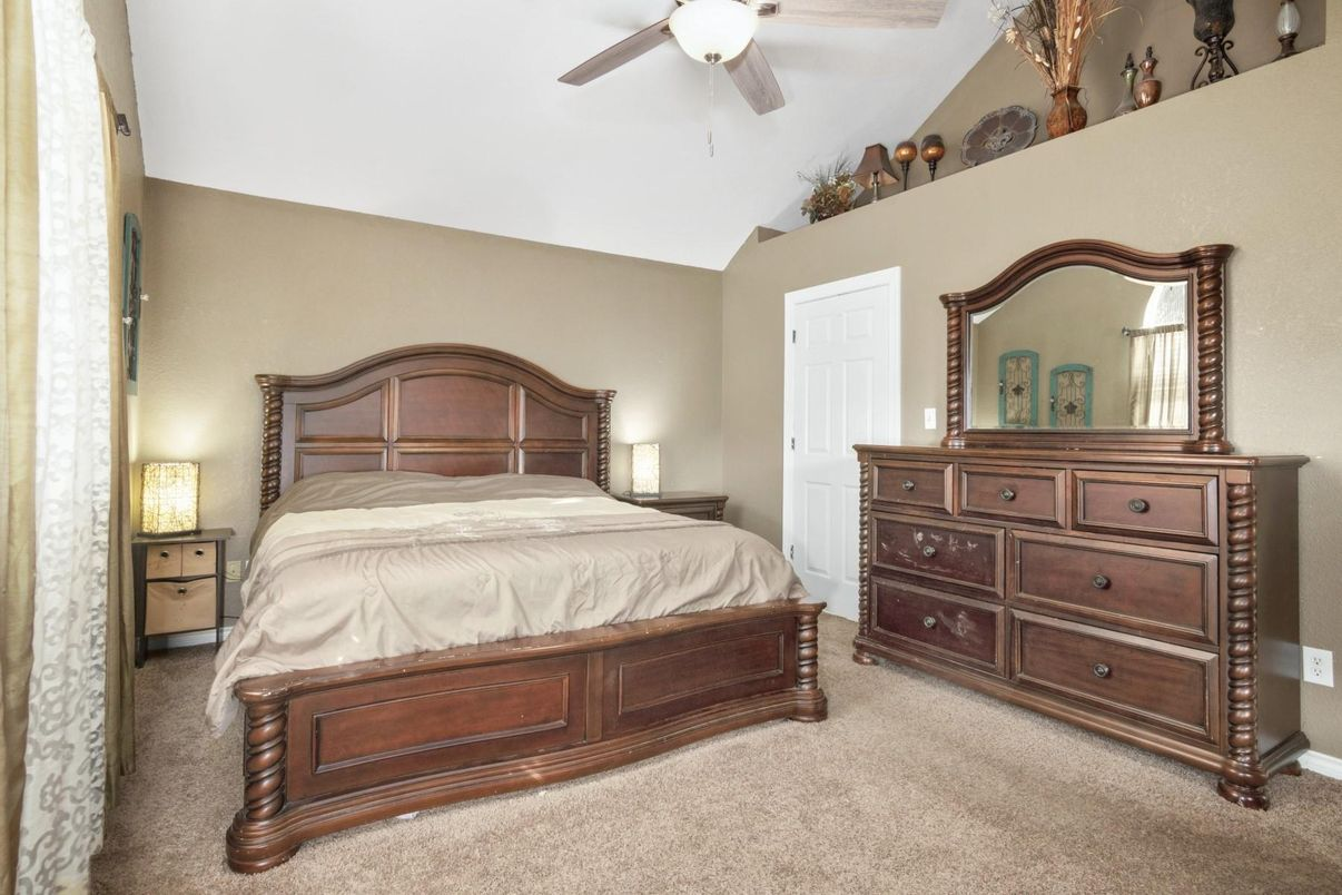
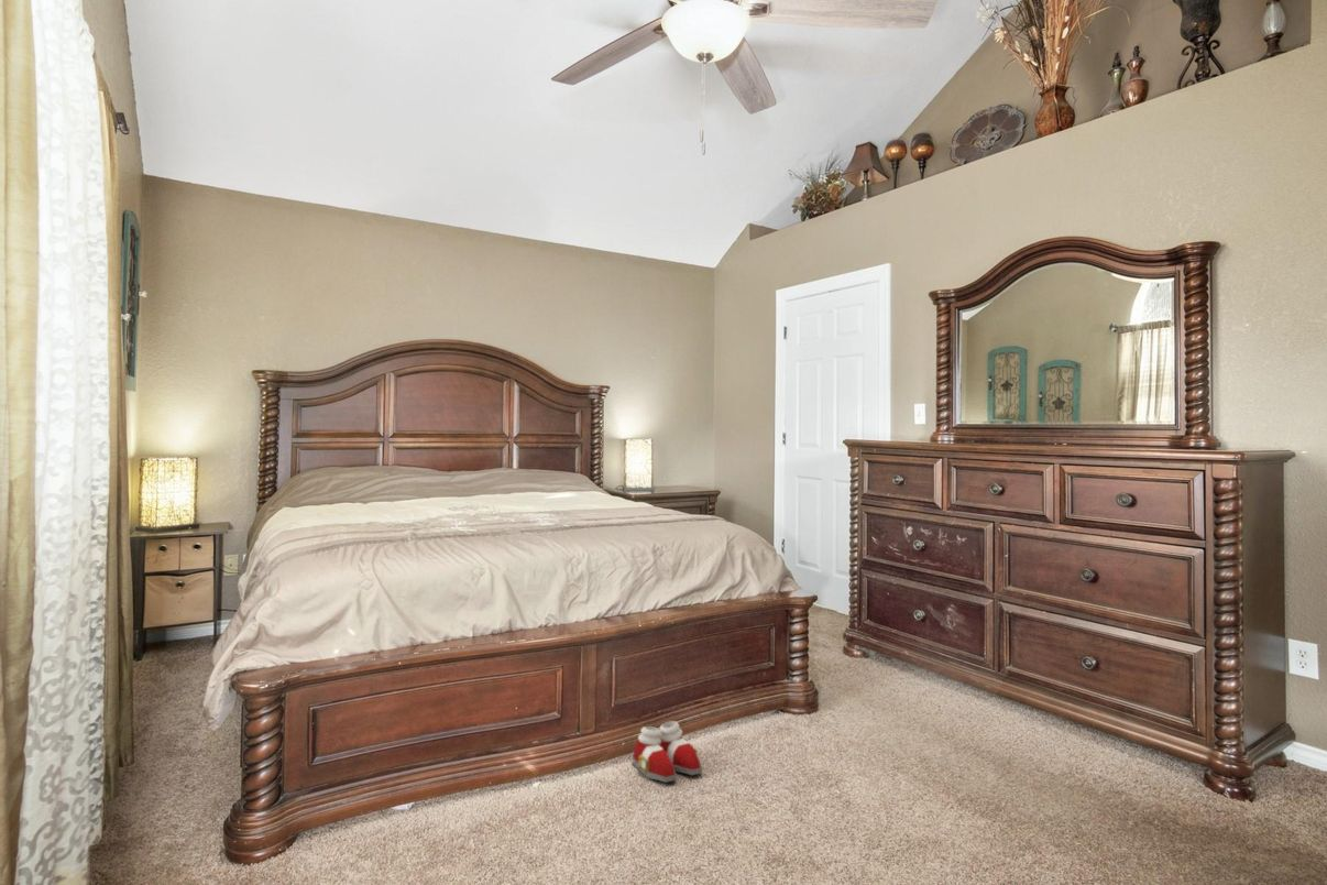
+ slippers [630,720,703,784]
